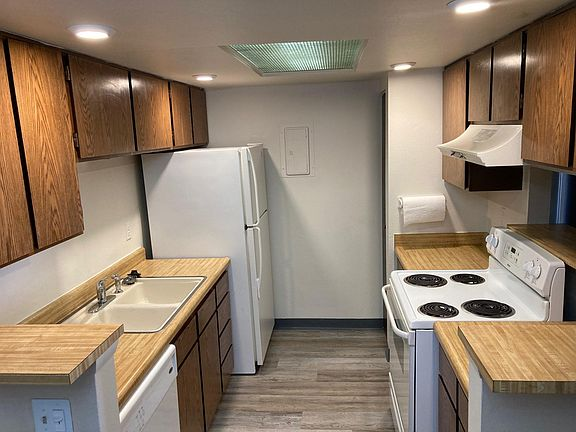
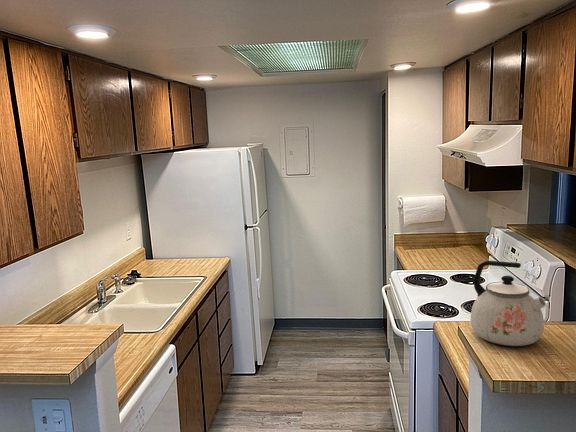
+ kettle [470,260,547,347]
